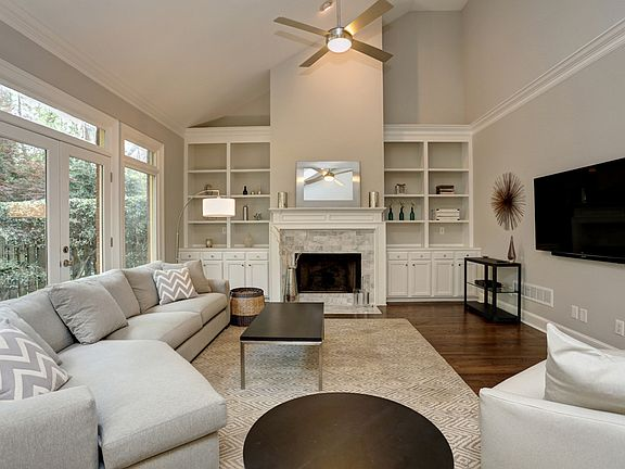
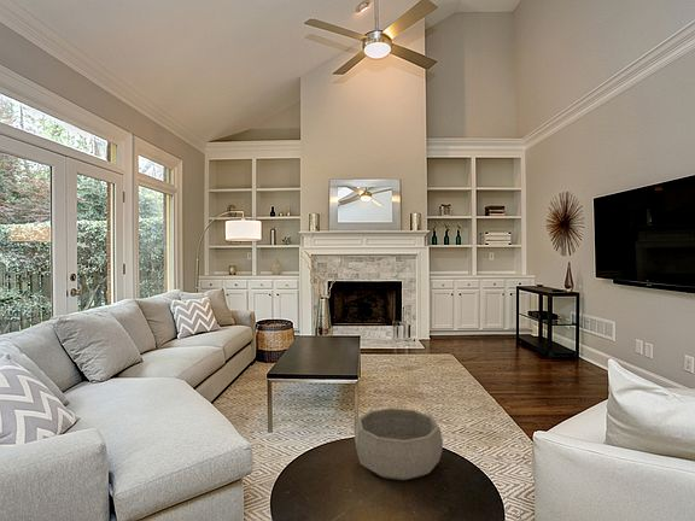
+ decorative bowl [354,406,444,481]
